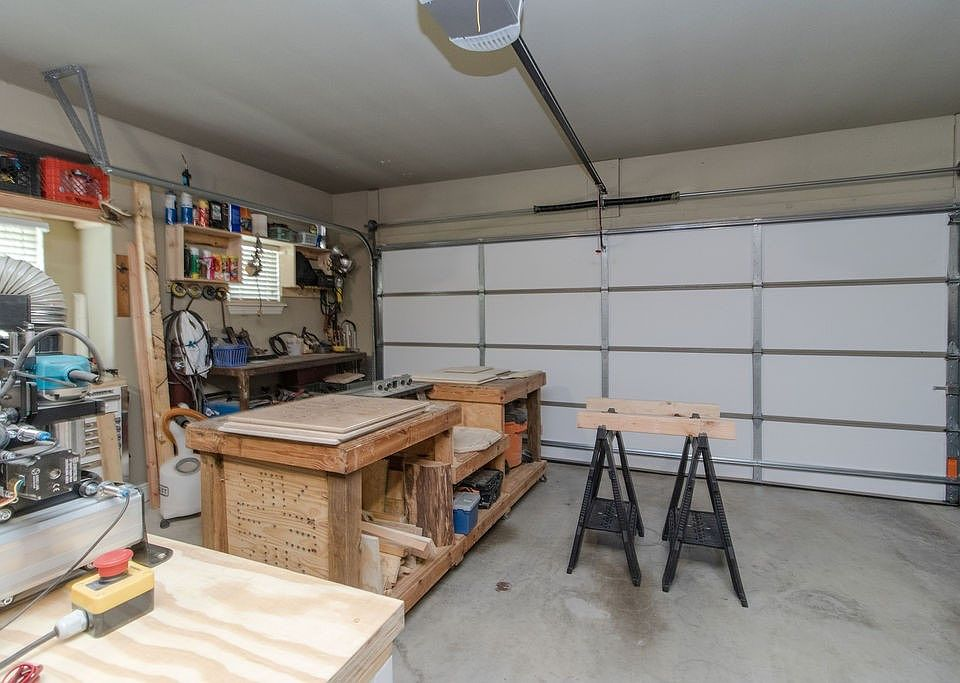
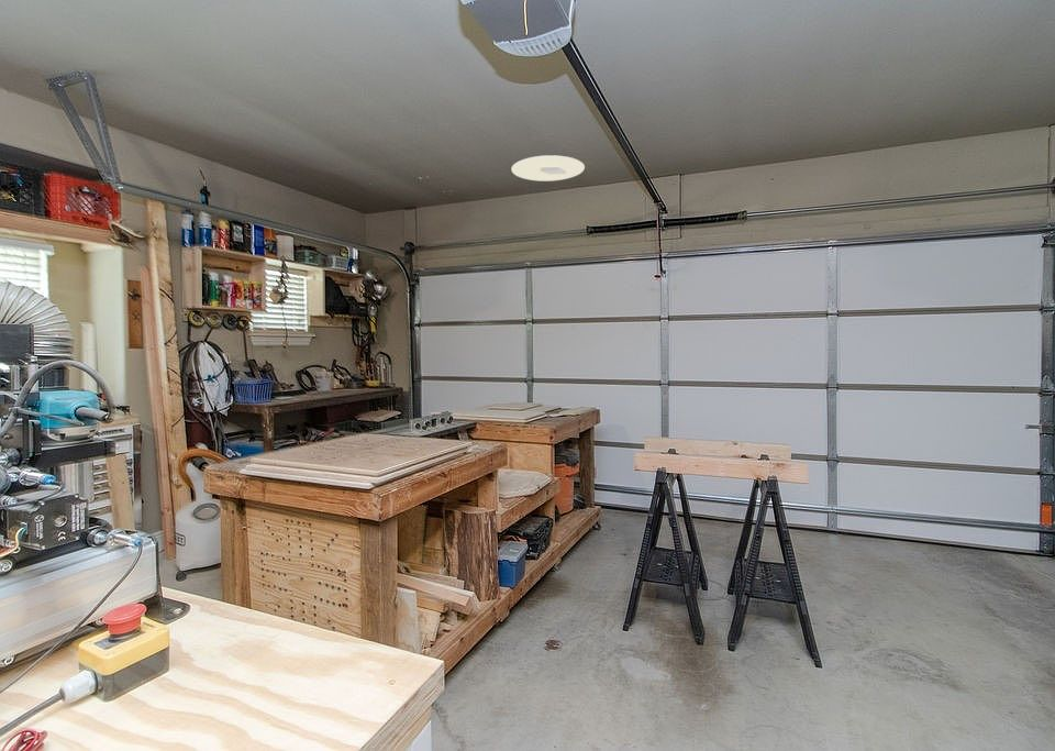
+ ceiling light [511,154,586,183]
